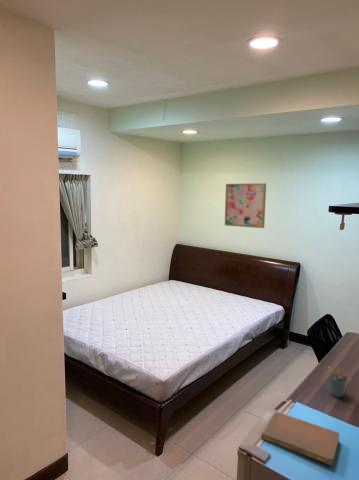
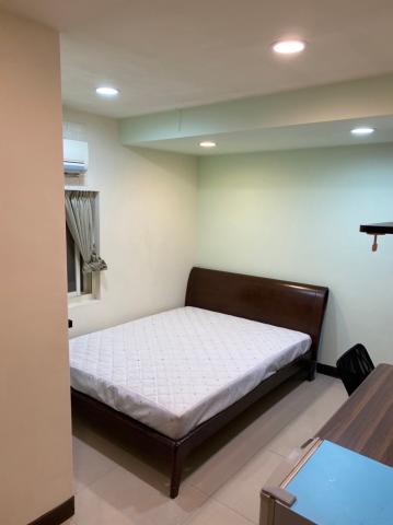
- pen holder [328,367,349,398]
- notebook [261,411,341,467]
- wall art [224,182,267,229]
